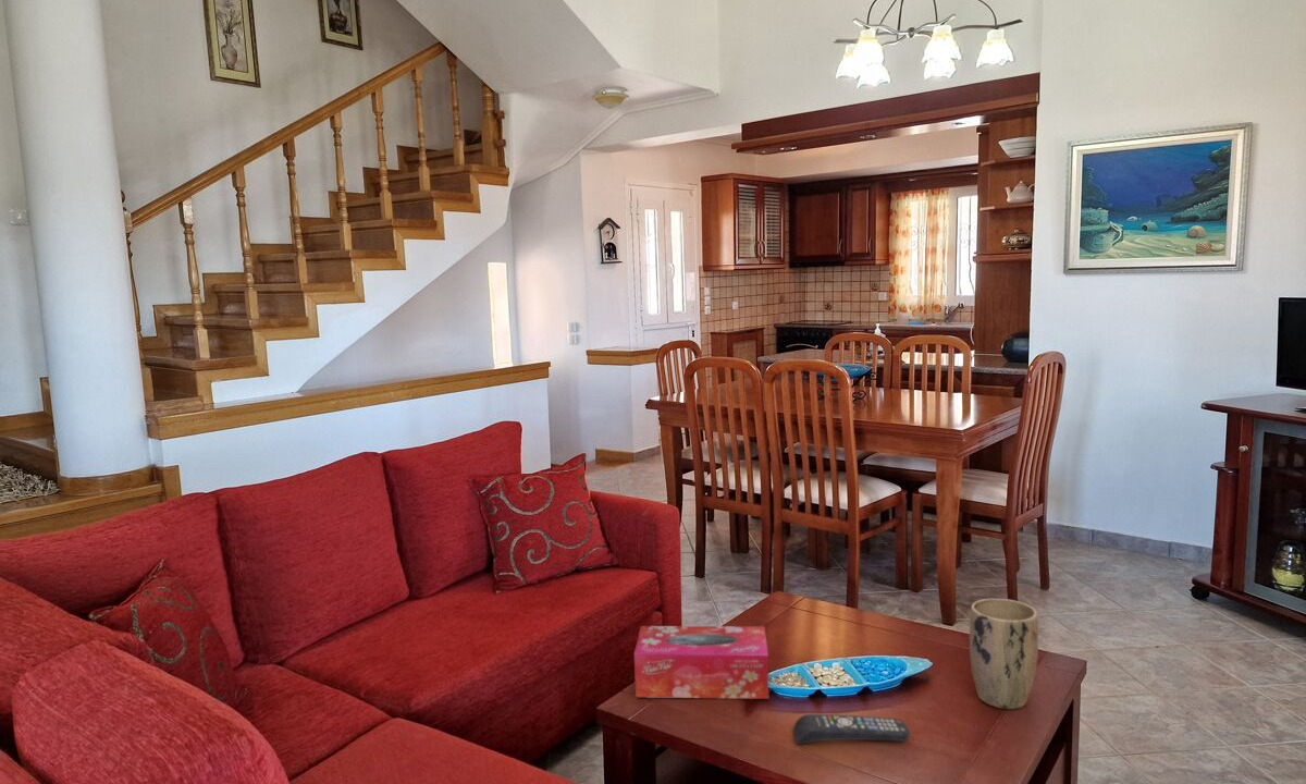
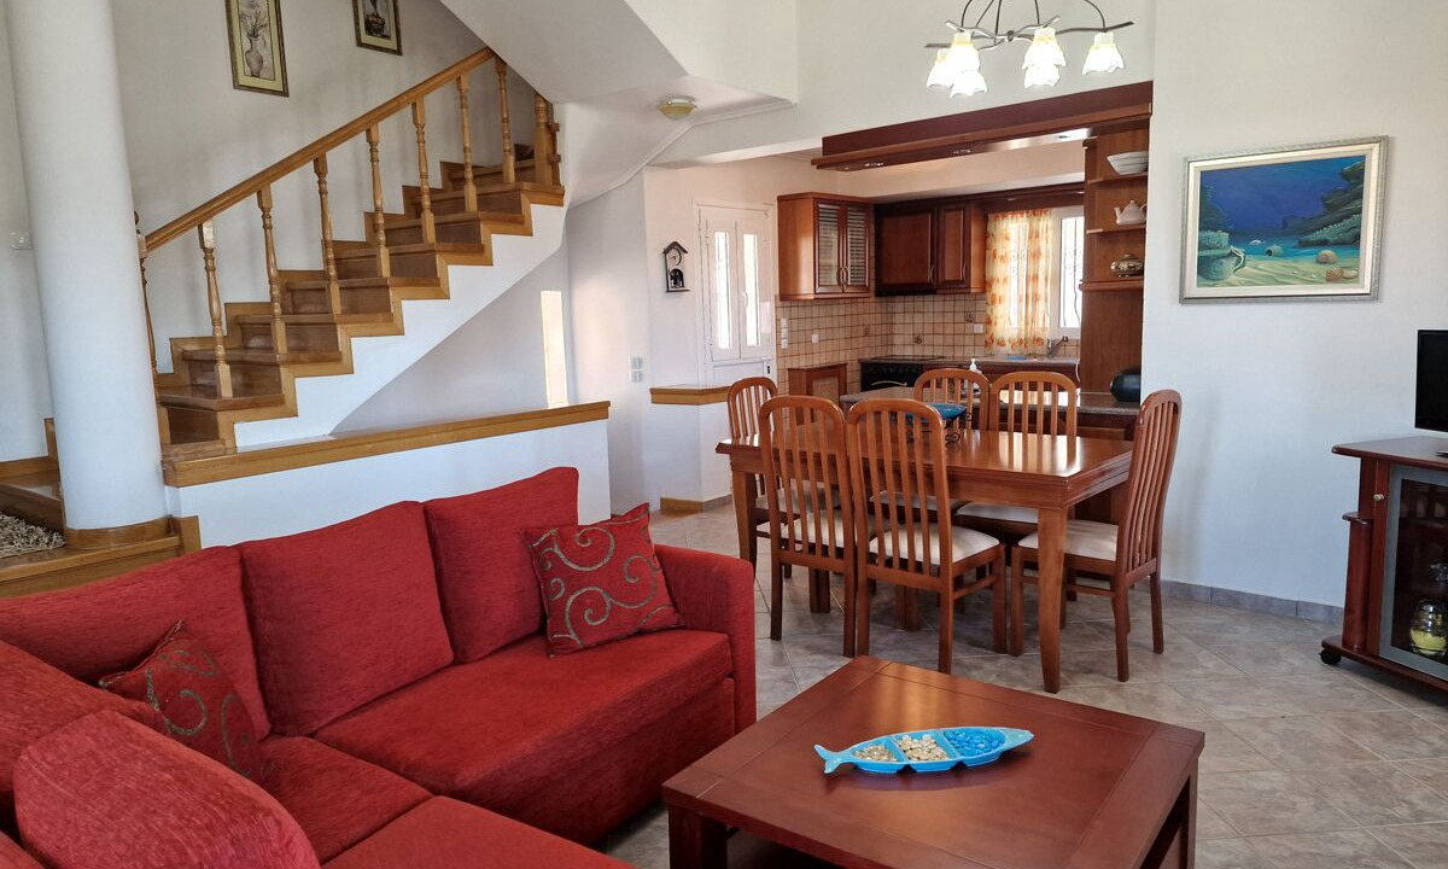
- plant pot [969,598,1039,710]
- tissue box [633,625,769,700]
- remote control [791,713,911,745]
